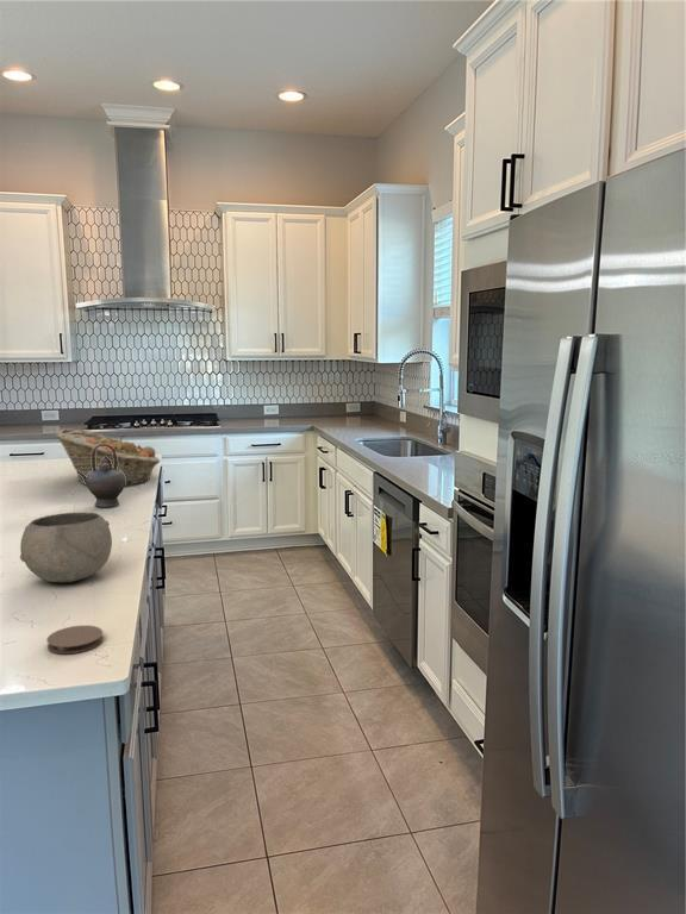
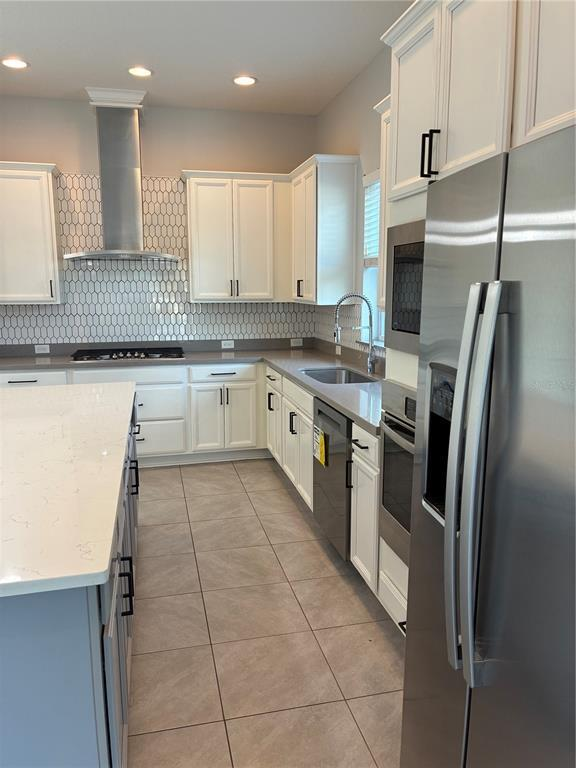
- teapot [76,444,126,508]
- fruit basket [54,427,161,487]
- coaster [45,625,105,655]
- bowl [19,512,113,583]
